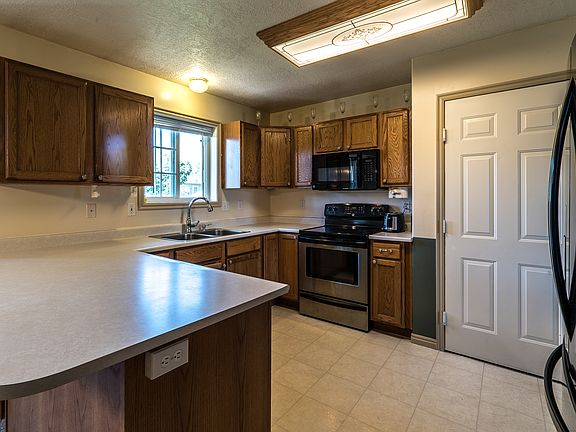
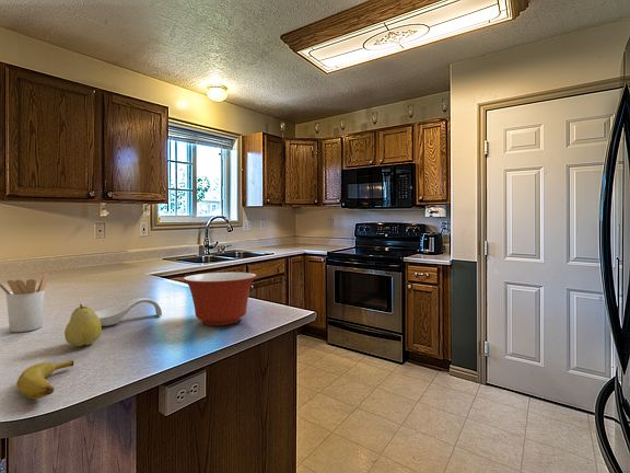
+ mixing bowl [183,272,257,326]
+ utensil holder [0,272,49,333]
+ banana [15,359,75,400]
+ spoon rest [94,297,163,327]
+ fruit [63,303,103,347]
